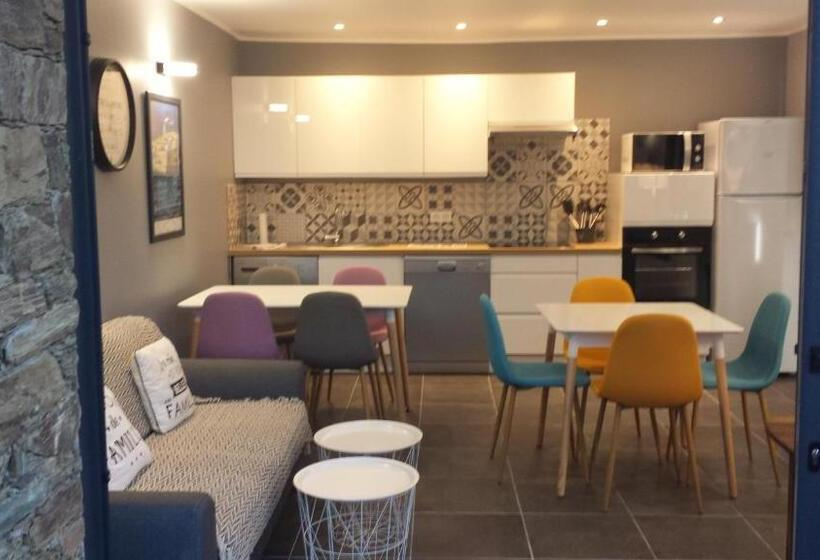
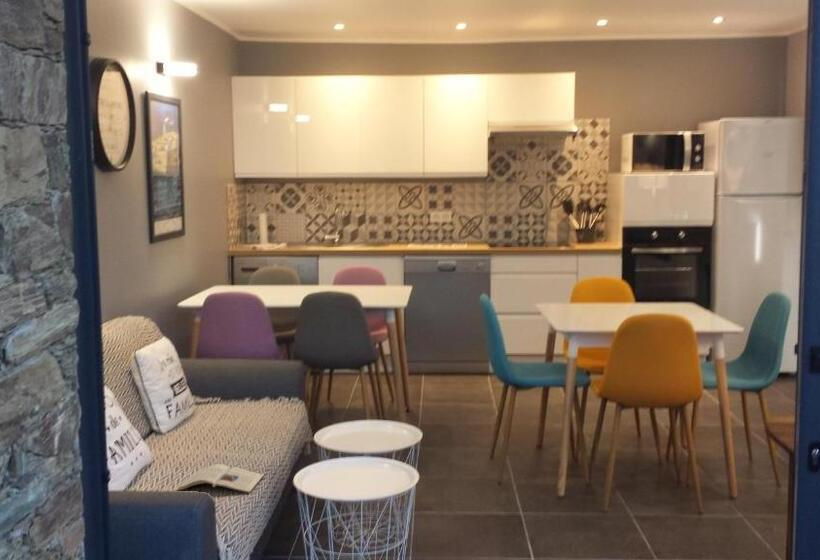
+ magazine [176,463,265,494]
